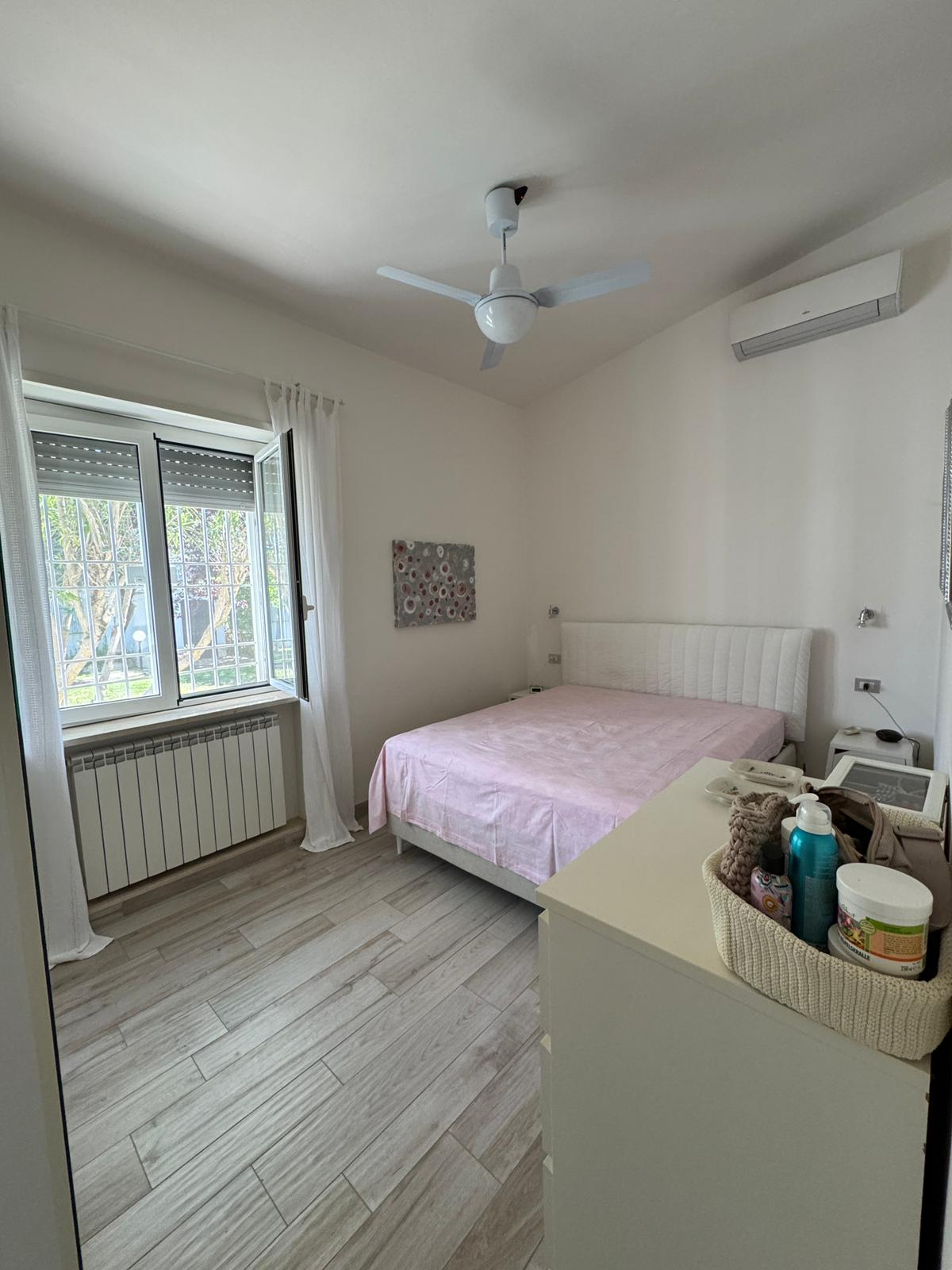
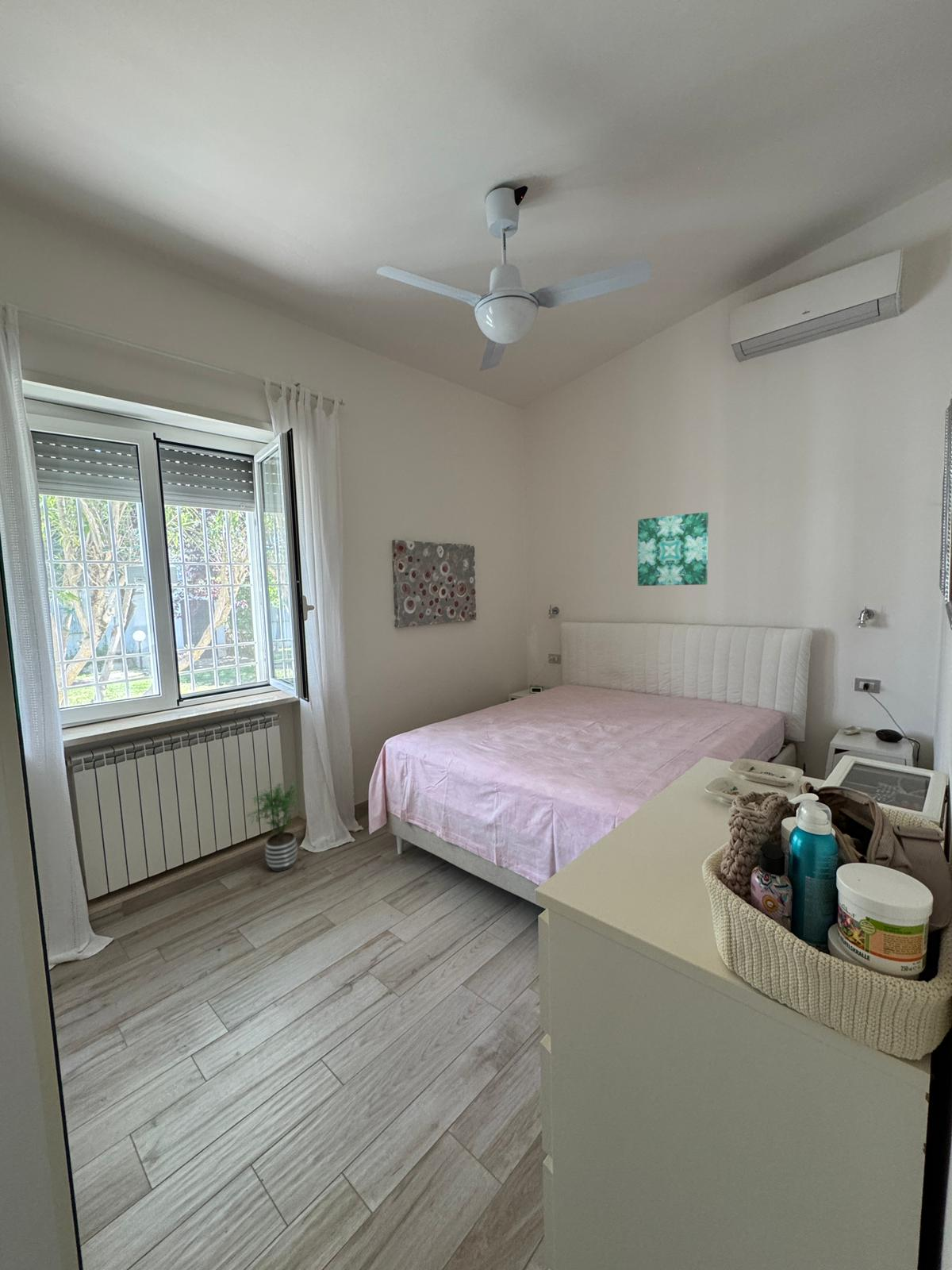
+ potted plant [245,782,304,872]
+ wall art [637,511,709,587]
